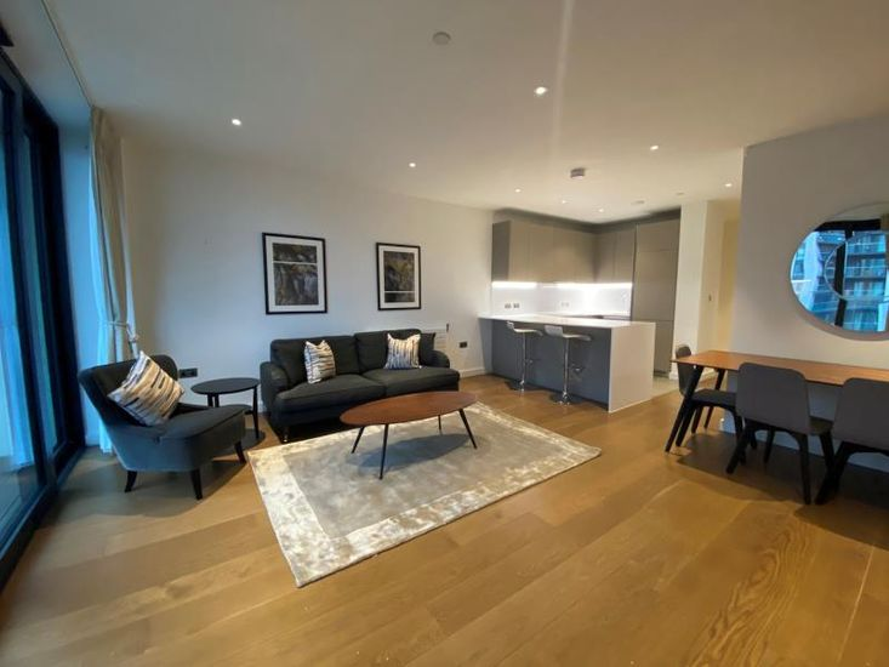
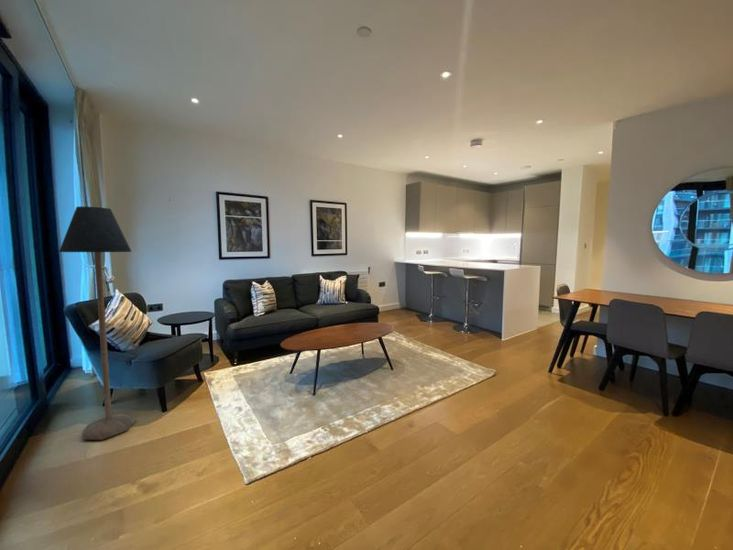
+ floor lamp [58,205,137,441]
